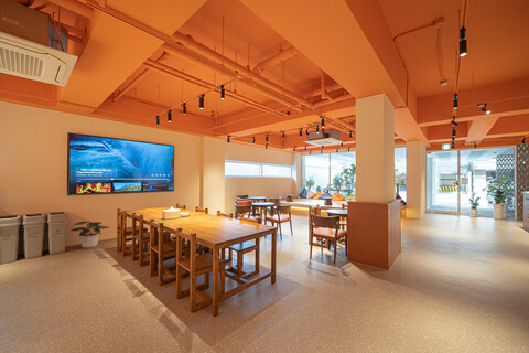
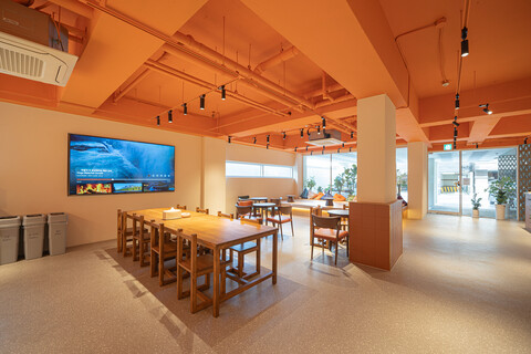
- potted plant [69,221,111,249]
